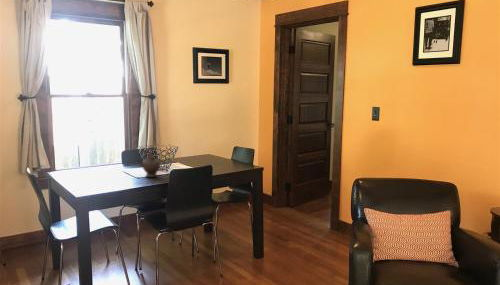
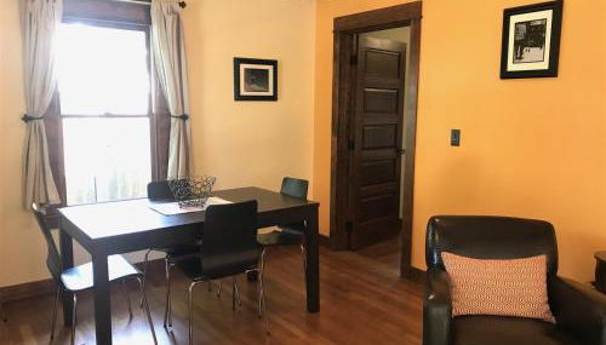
- teapot [137,145,161,178]
